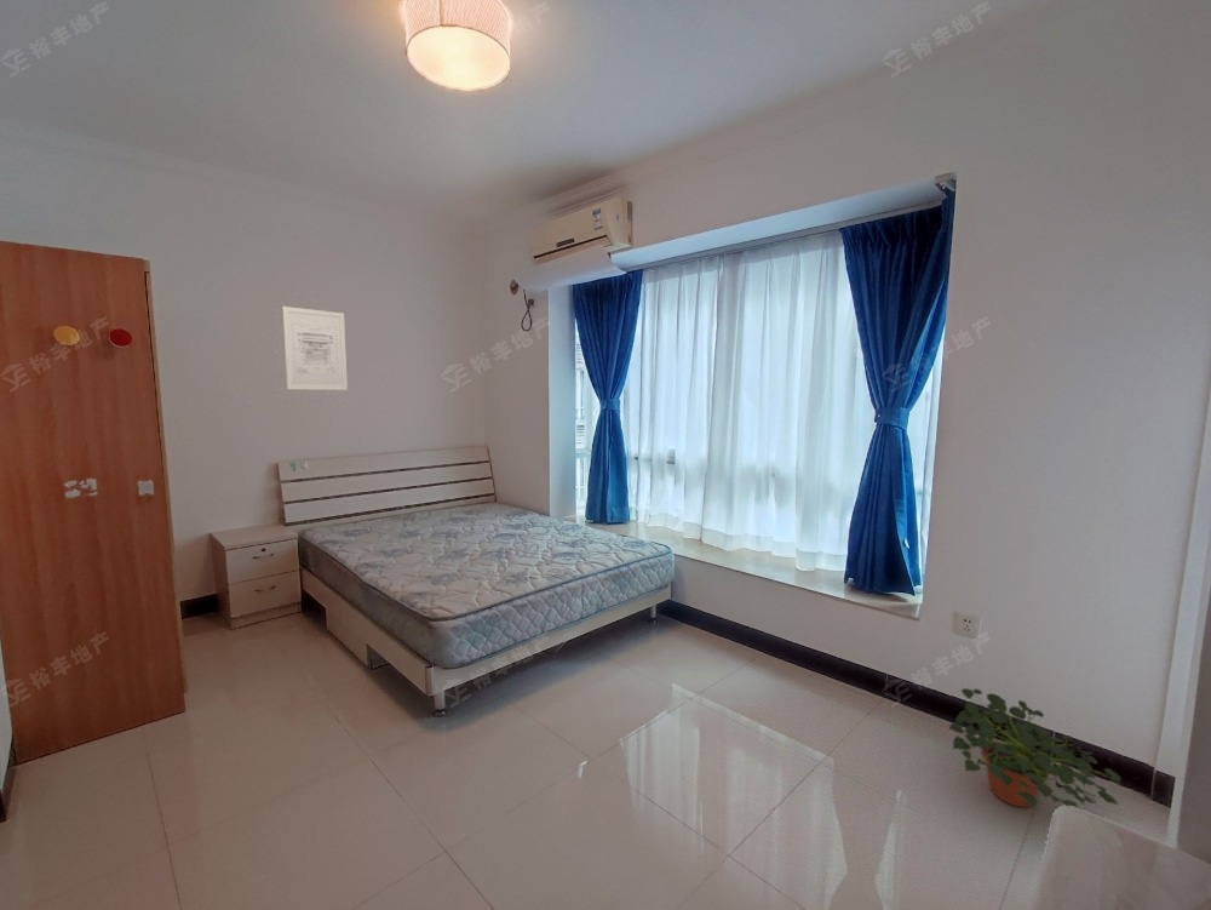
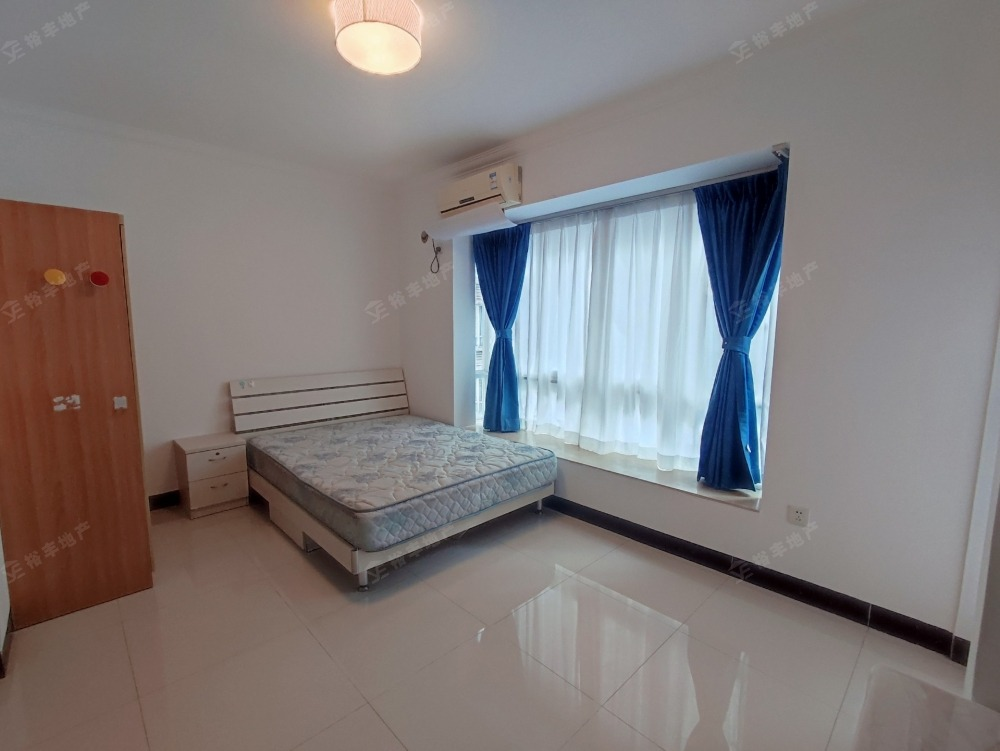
- potted plant [947,687,1123,809]
- wall art [281,305,349,391]
